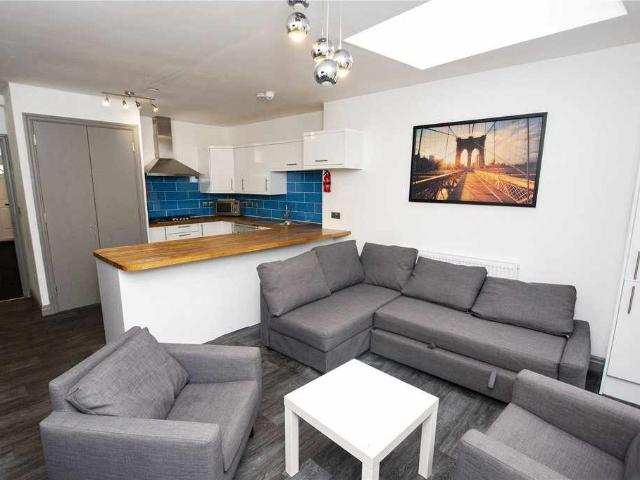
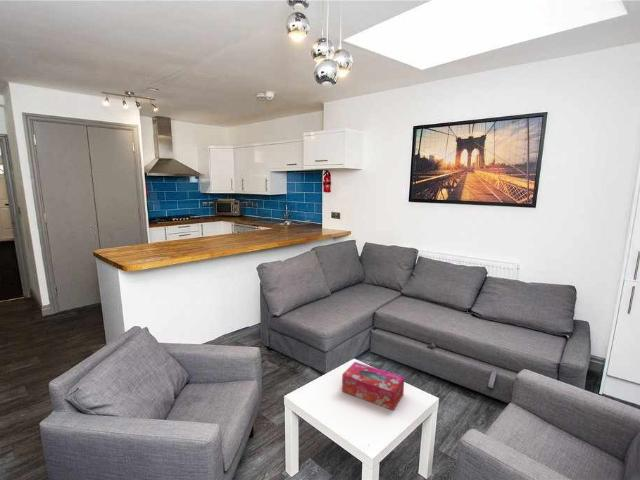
+ tissue box [341,361,405,411]
